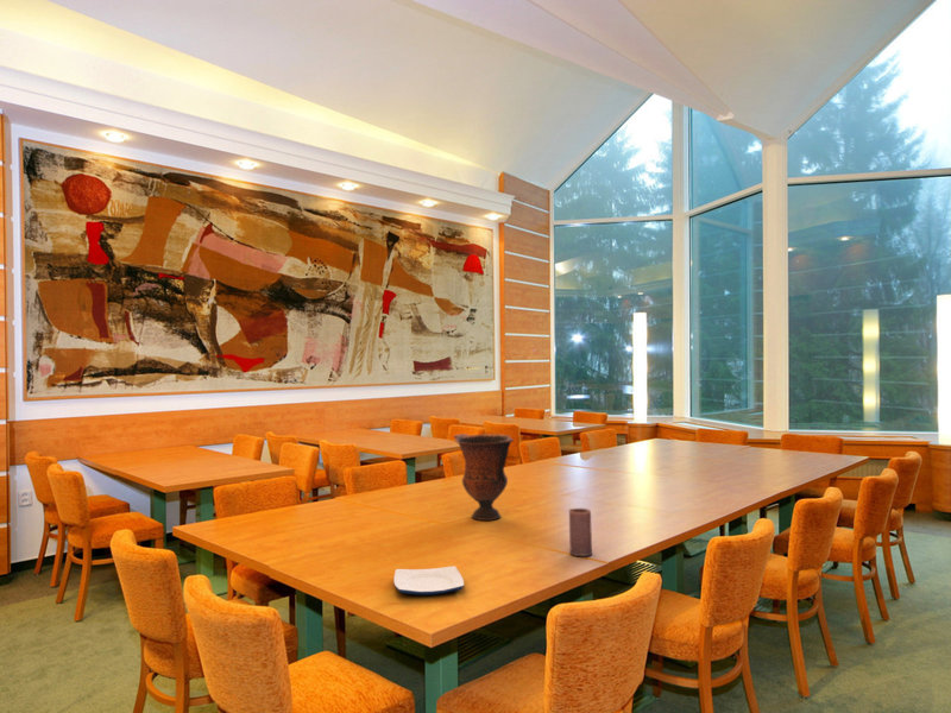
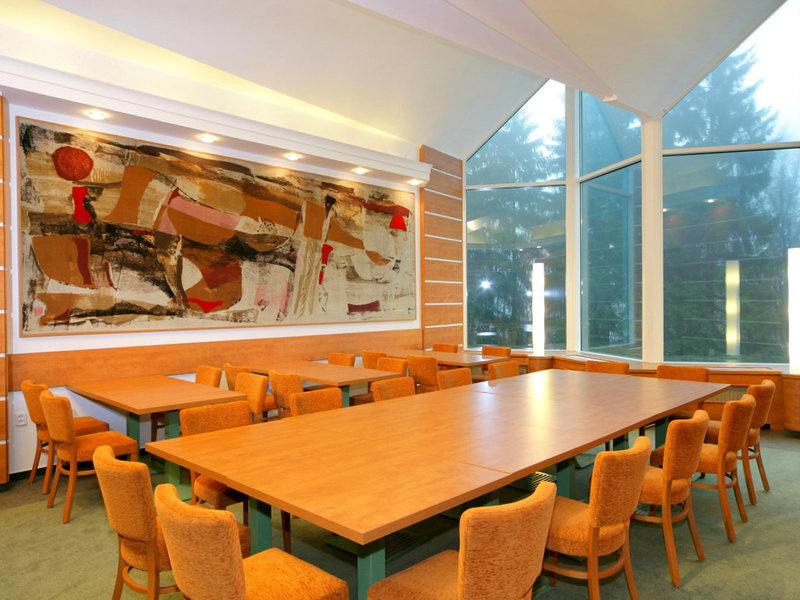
- candle [568,507,593,557]
- plate [392,564,465,597]
- vase [453,433,515,522]
